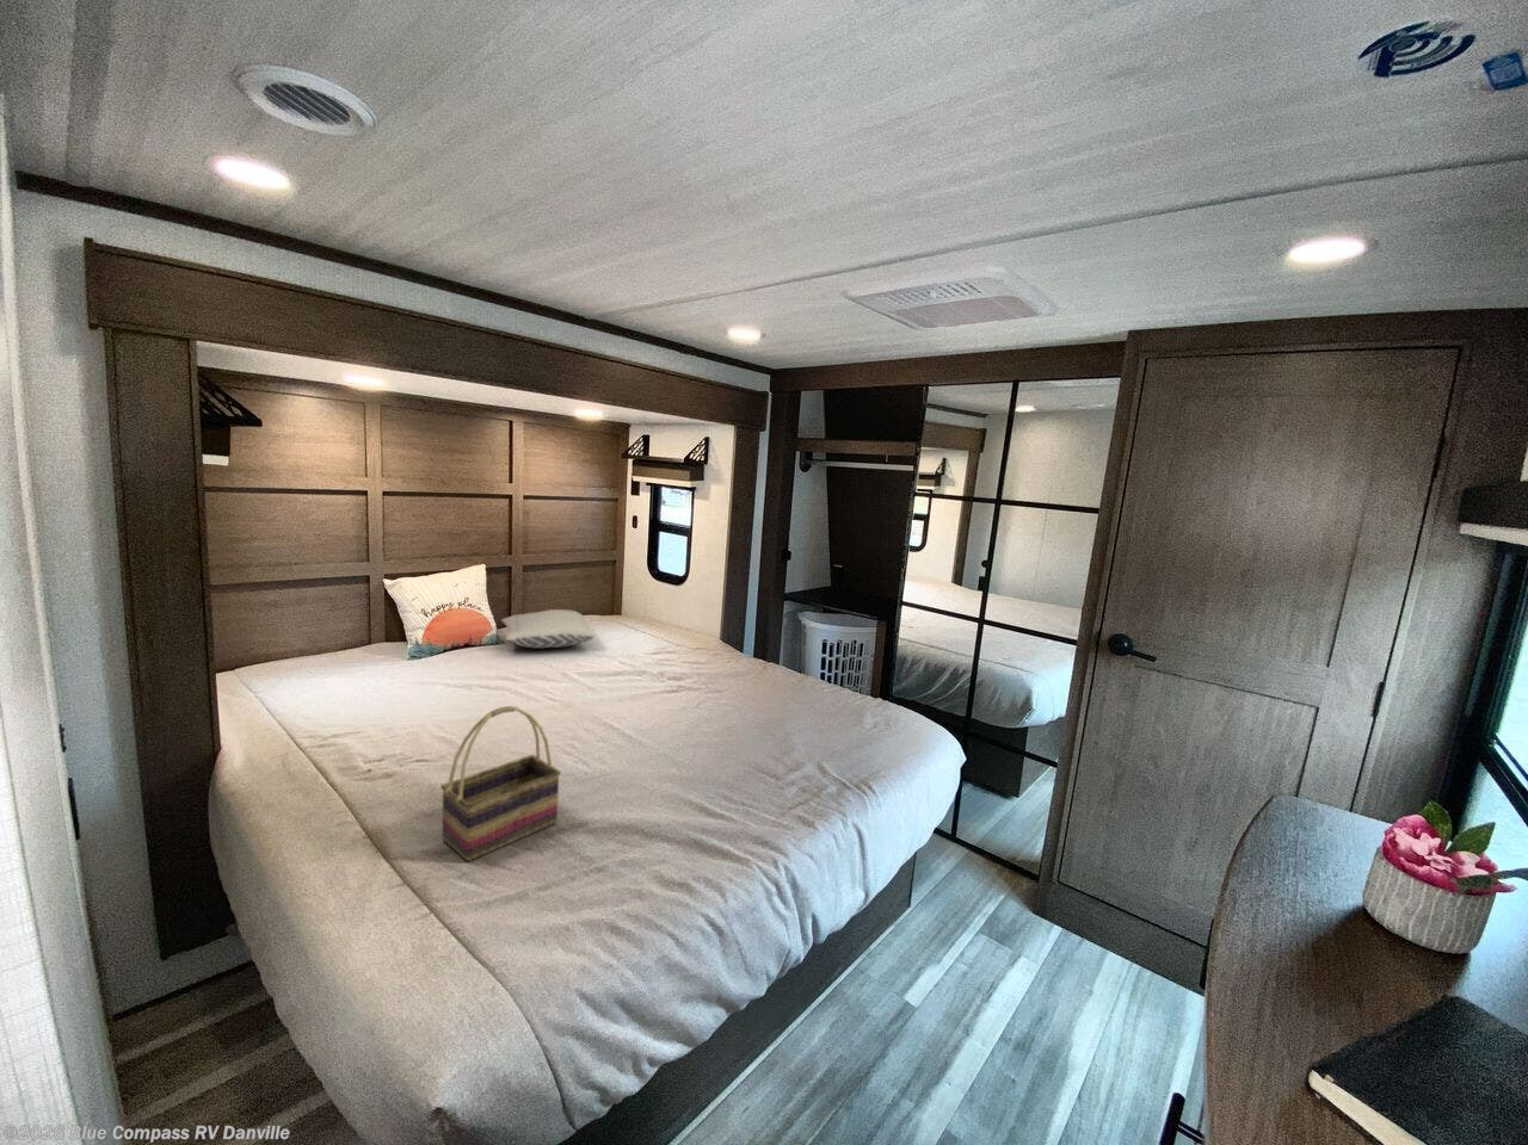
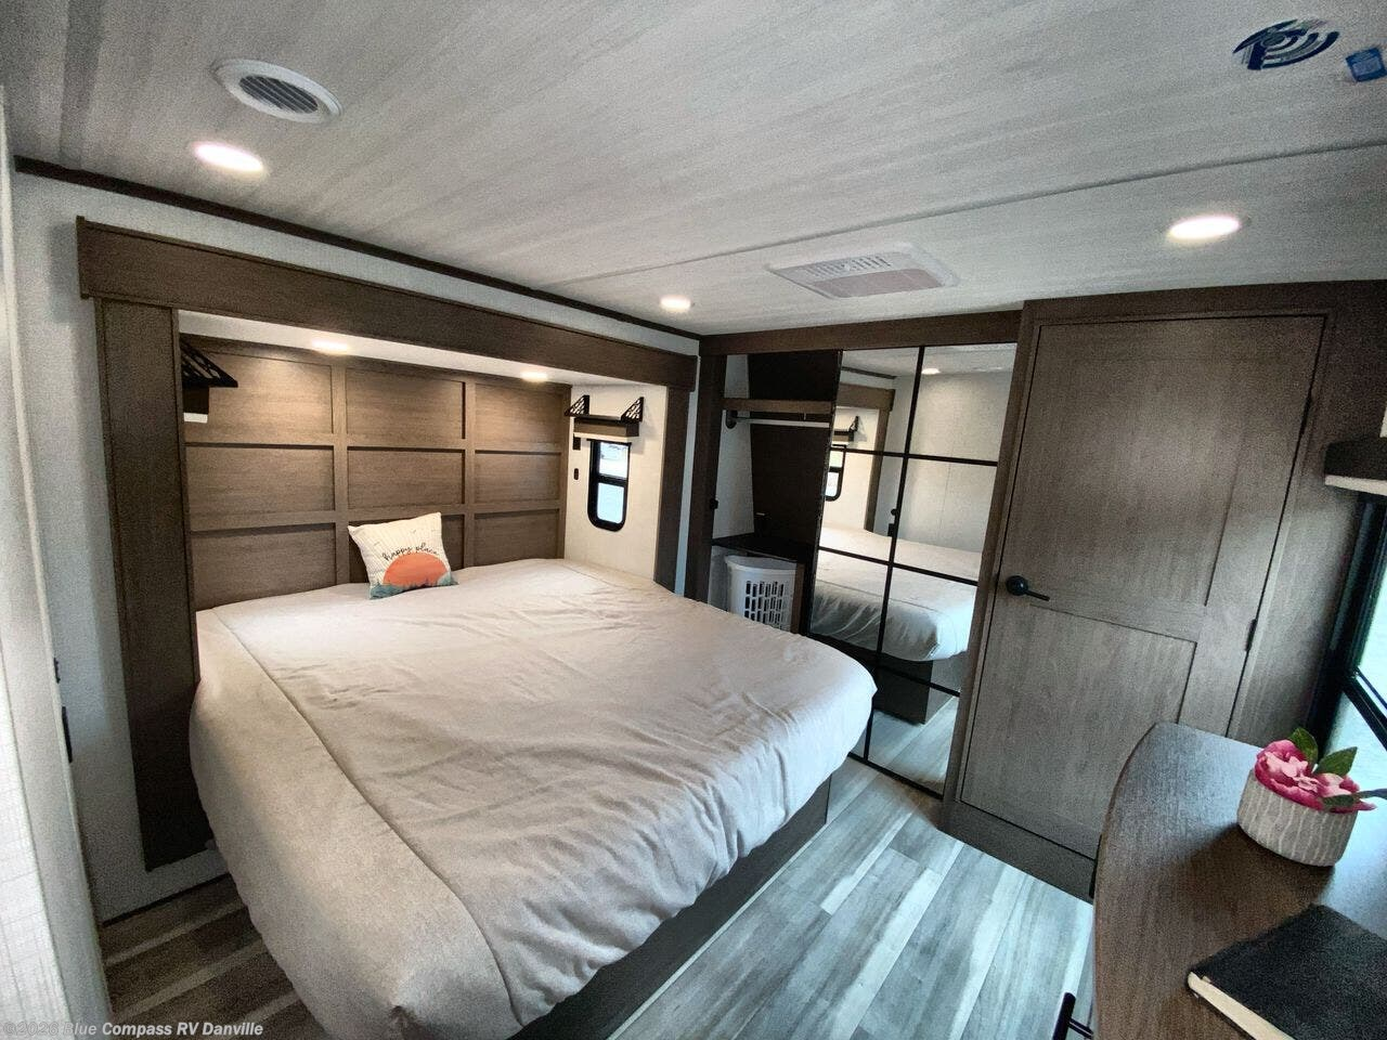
- woven basket [439,705,562,862]
- pillow [501,609,597,648]
